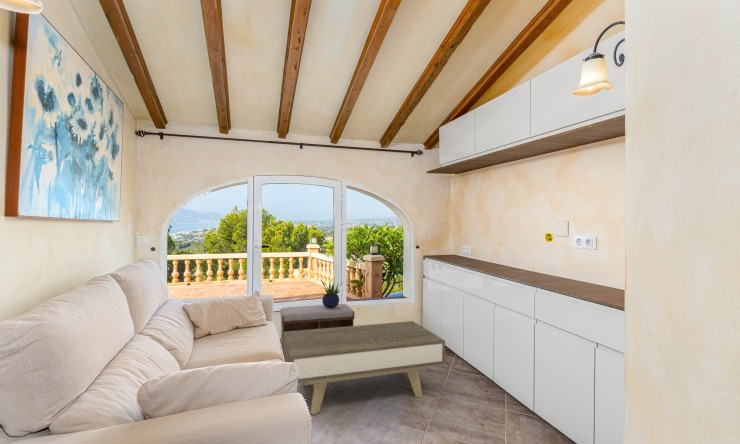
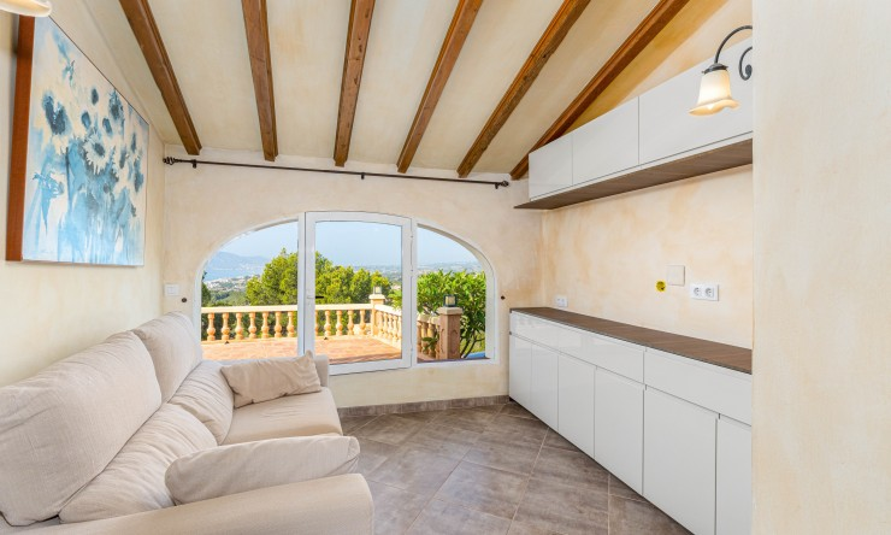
- coffee table [283,320,446,416]
- bench [280,303,356,351]
- potted plant [320,278,344,308]
